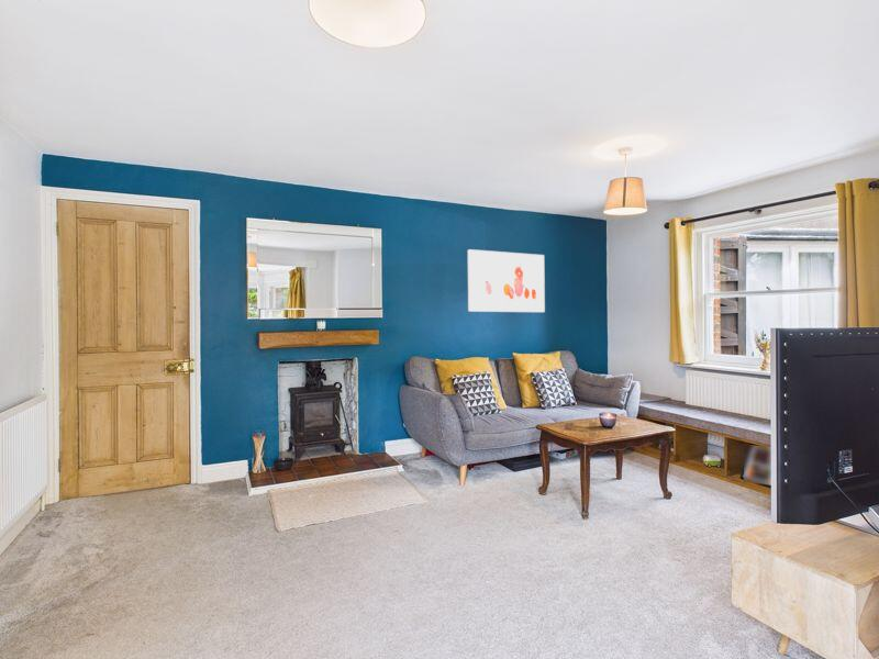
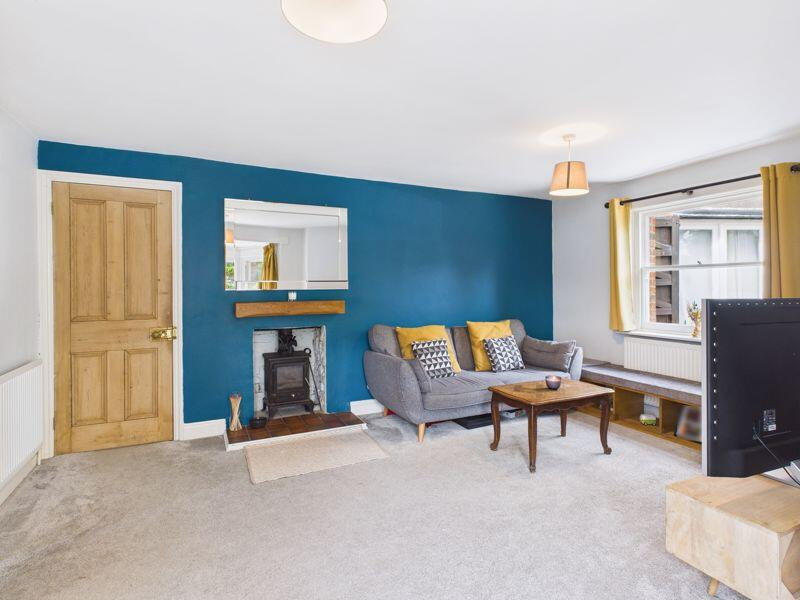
- wall art [467,248,546,313]
